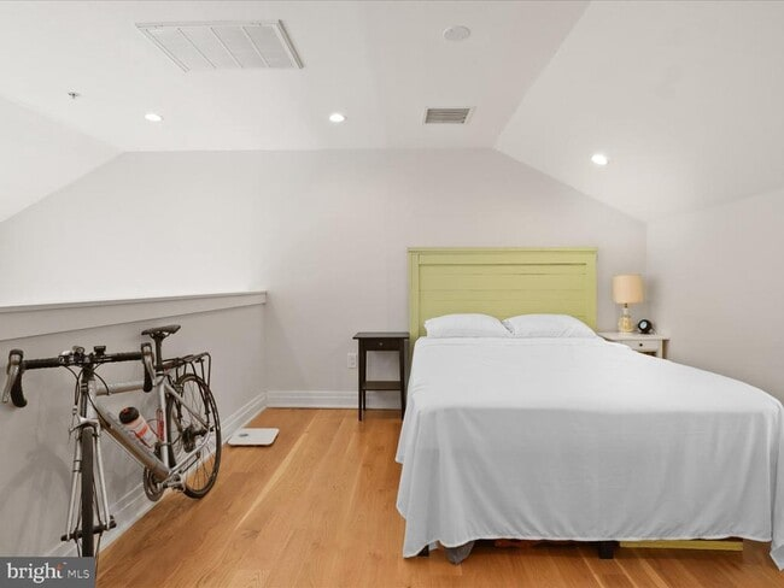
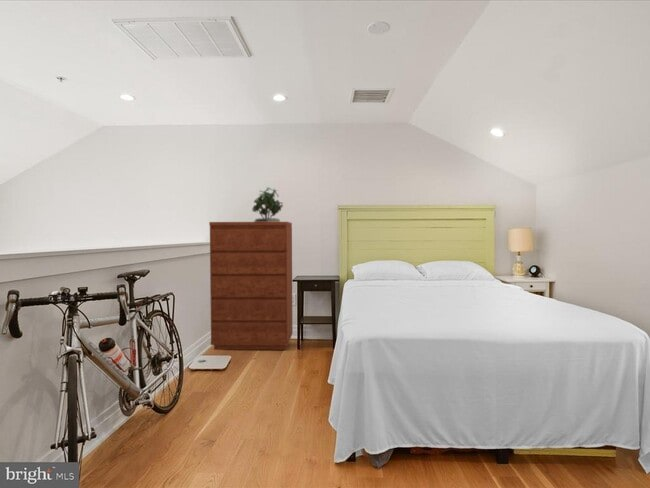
+ potted plant [251,186,284,222]
+ dresser [208,221,294,351]
